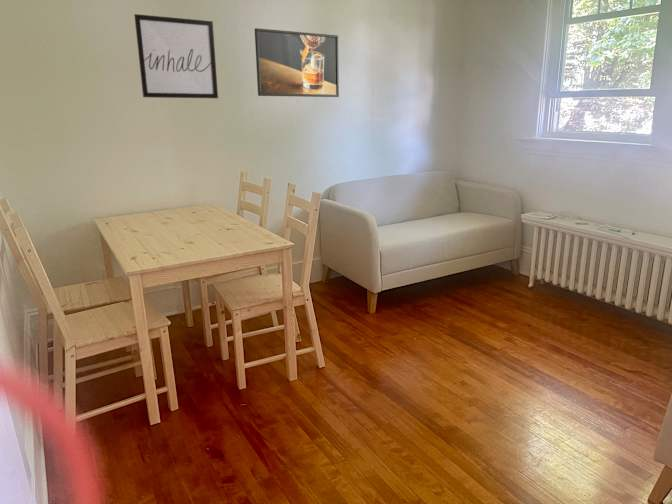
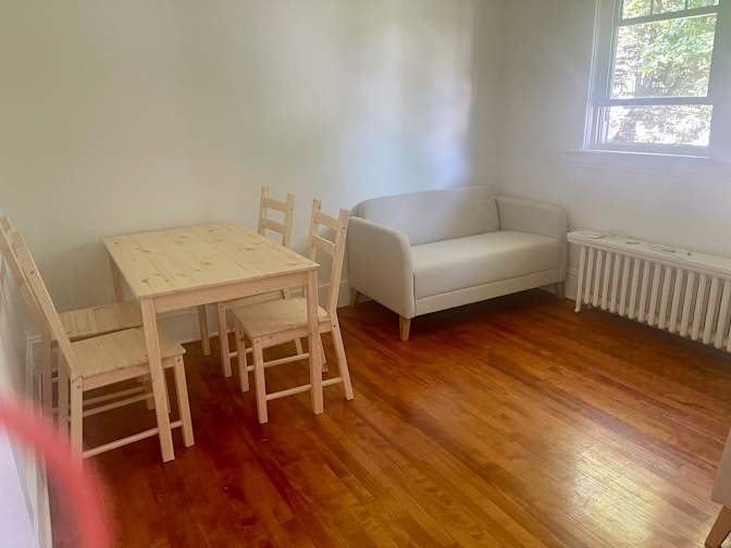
- wall art [133,13,219,99]
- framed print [254,27,340,98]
